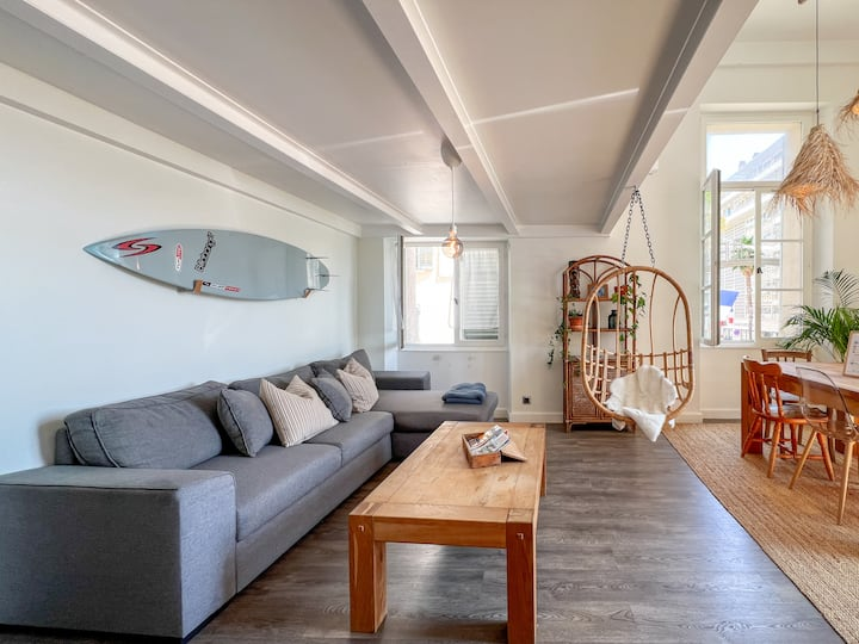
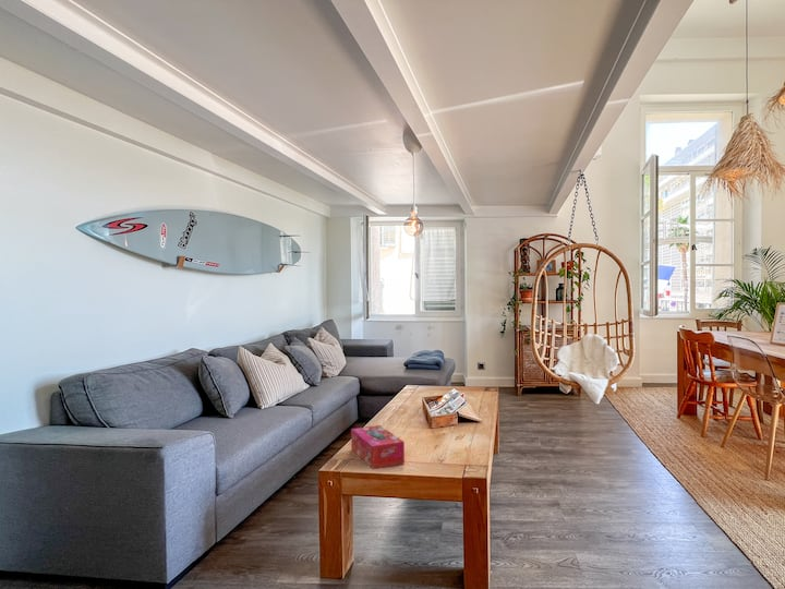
+ tissue box [350,424,406,470]
